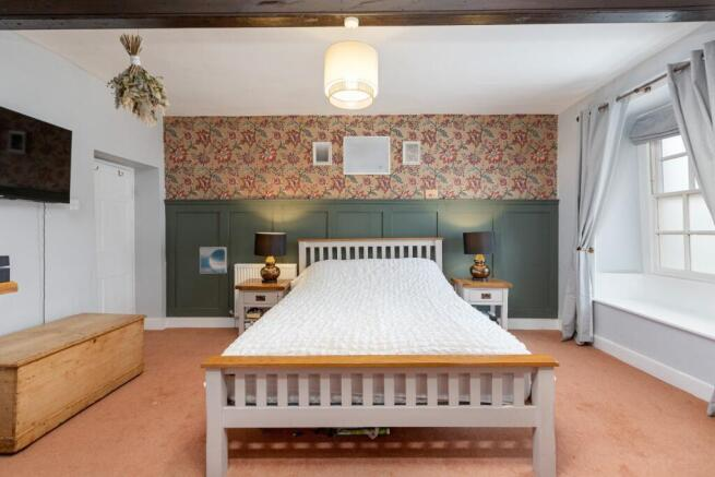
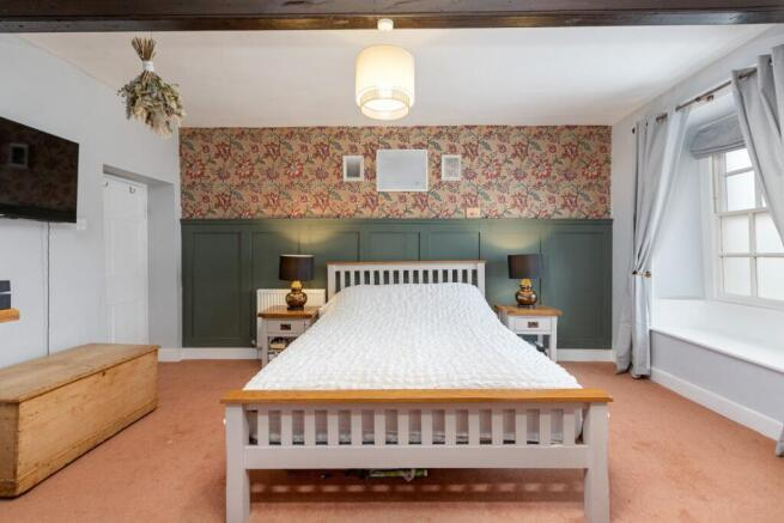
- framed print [199,246,228,274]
